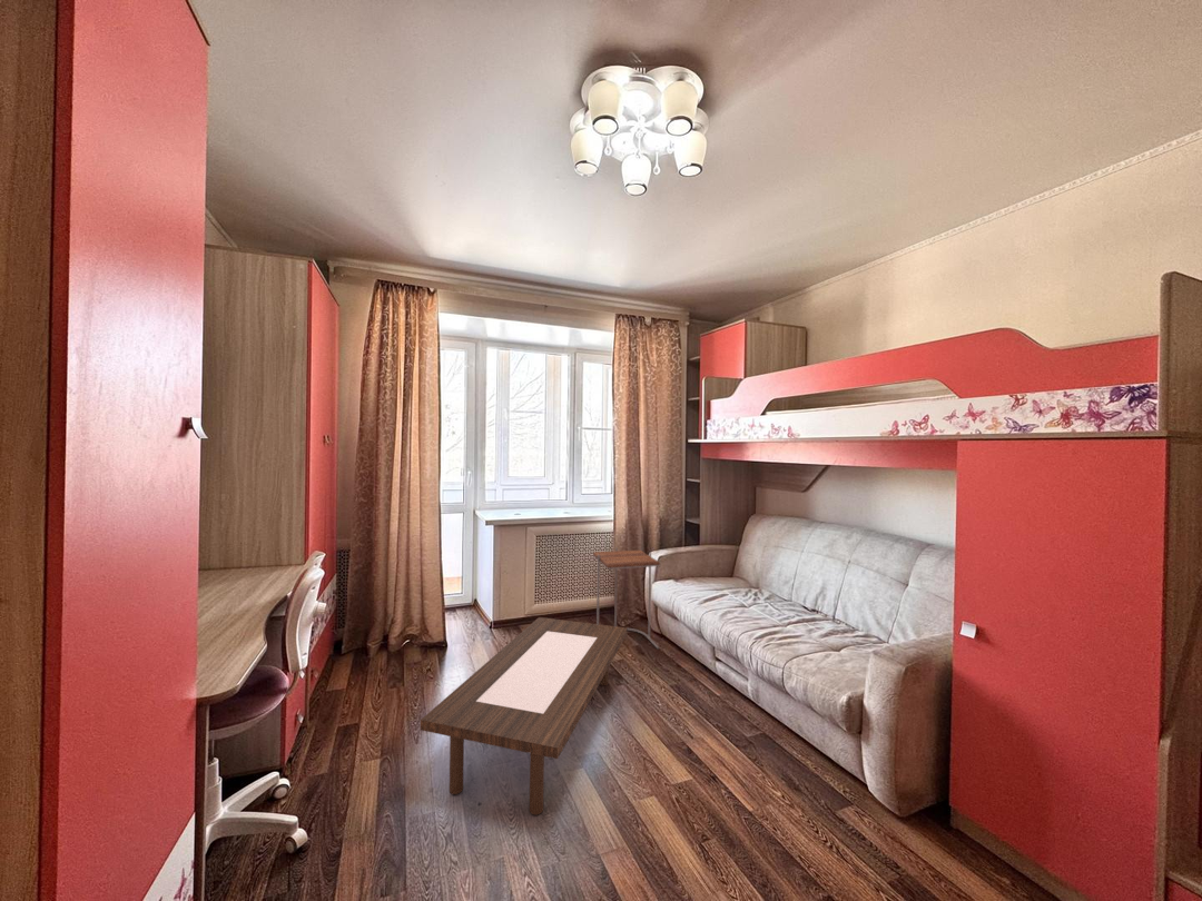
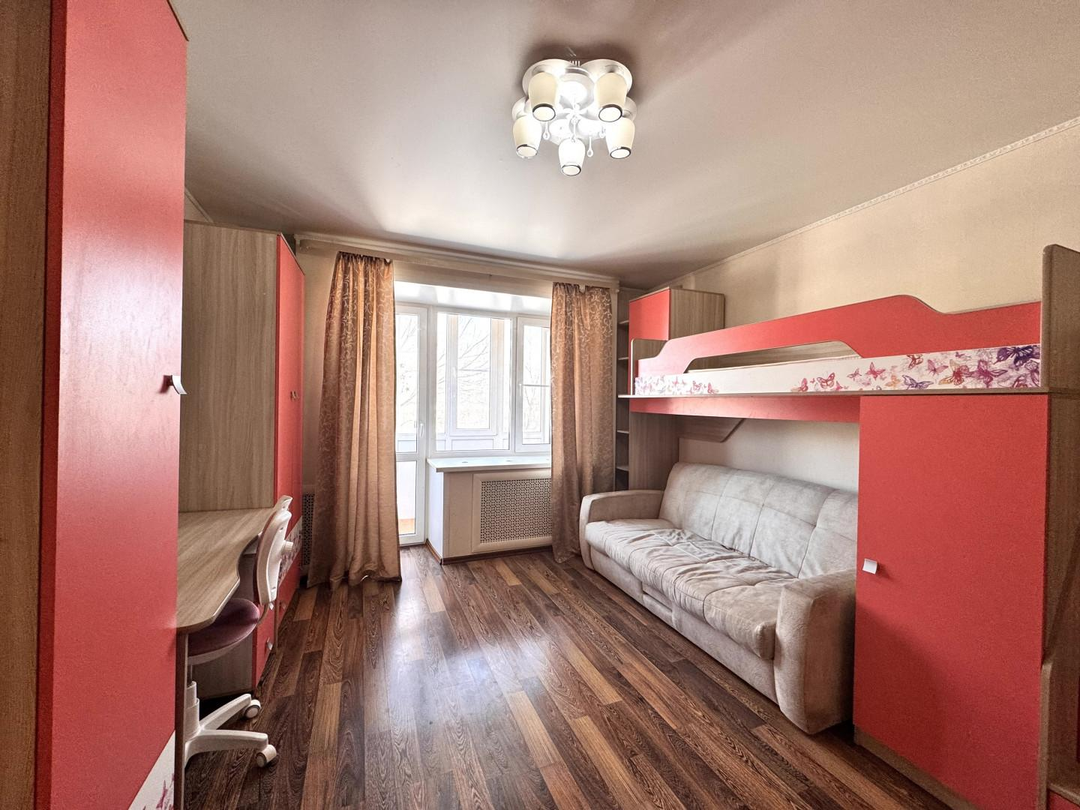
- side table [592,546,661,651]
- coffee table [420,616,628,815]
